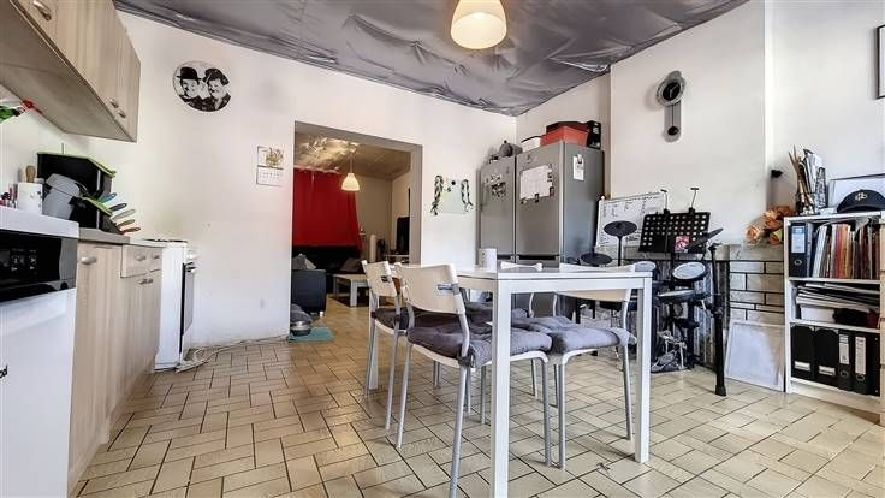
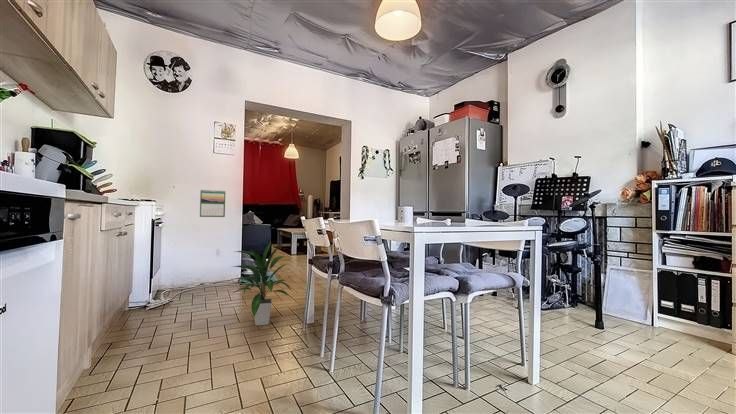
+ indoor plant [231,241,292,327]
+ calendar [199,189,226,218]
